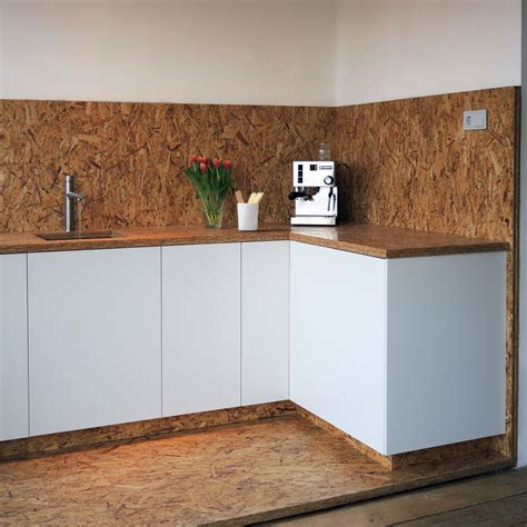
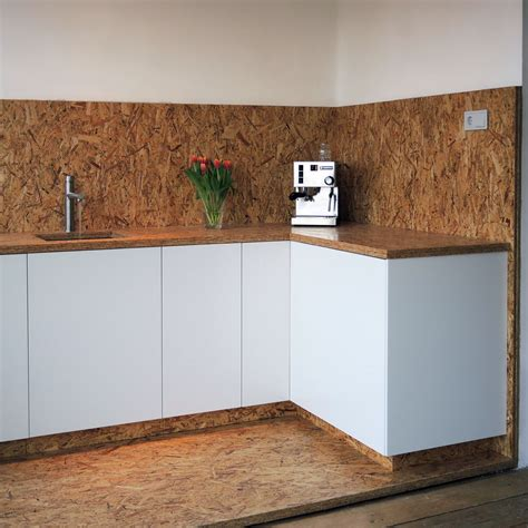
- utensil holder [235,190,265,231]
